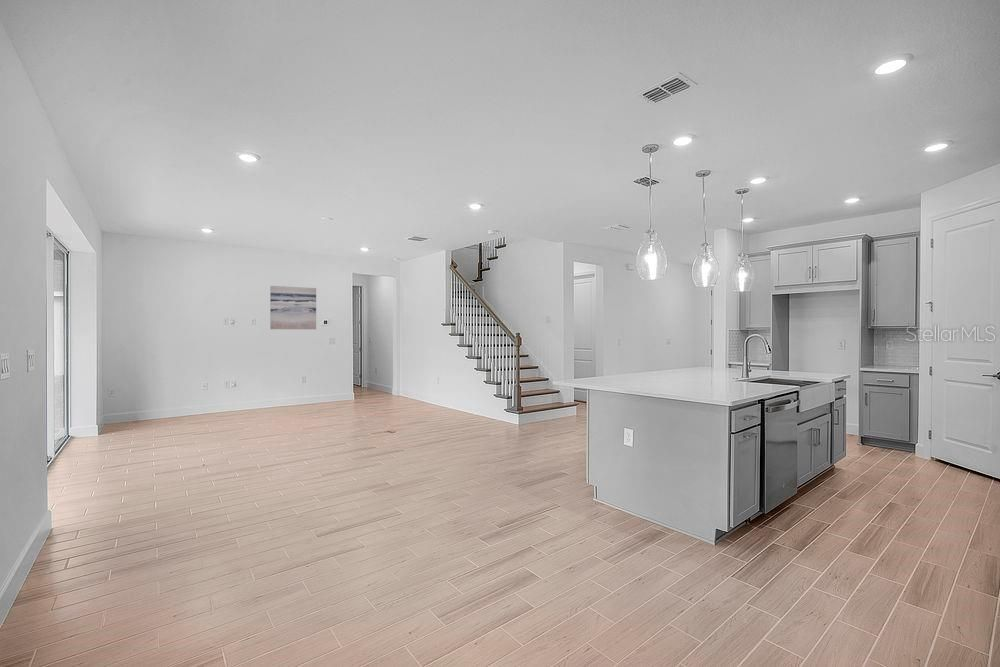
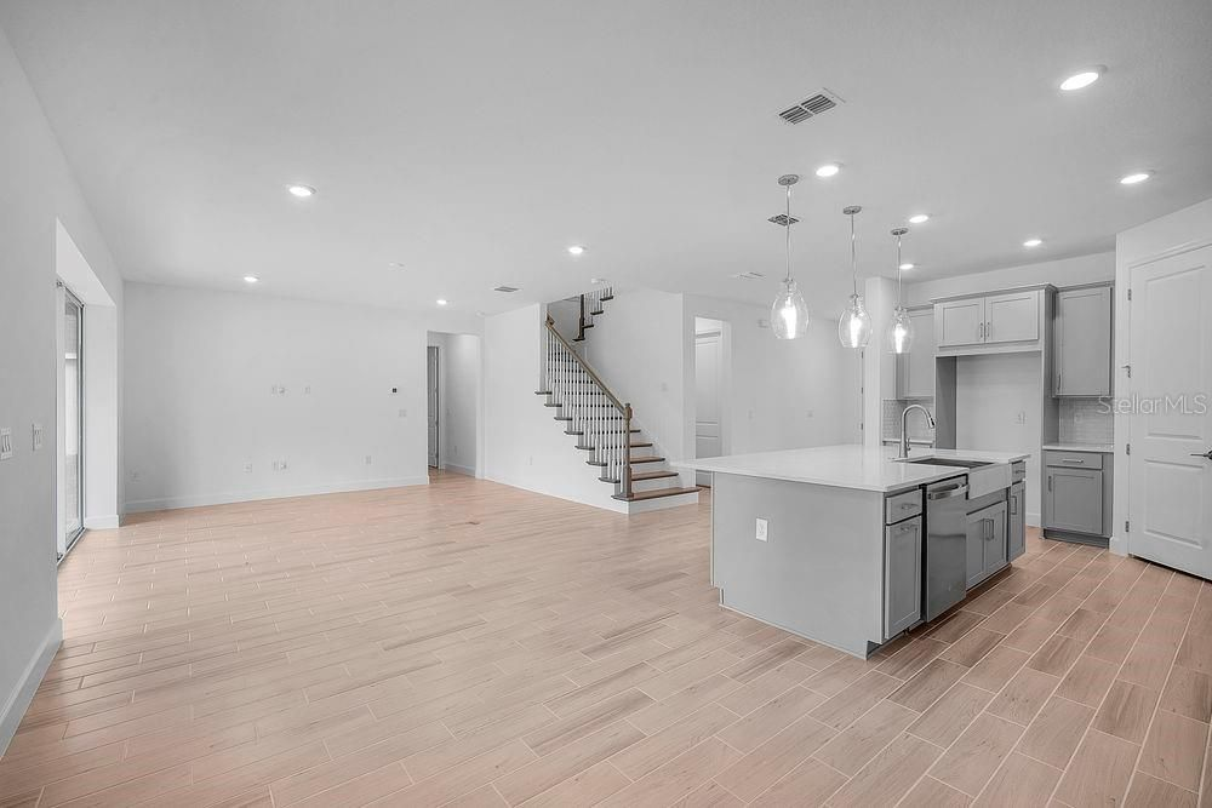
- wall art [269,285,317,330]
